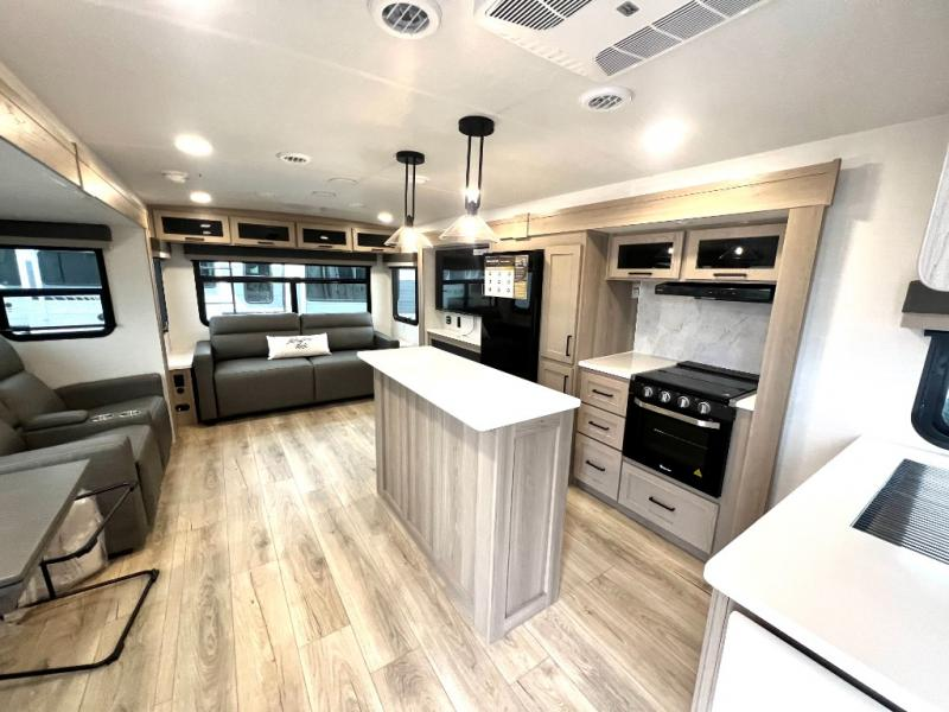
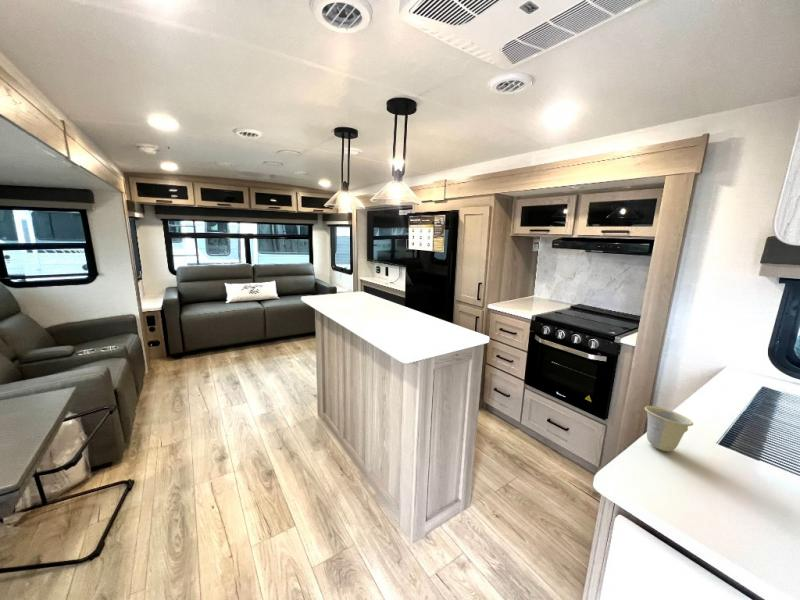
+ cup [644,405,694,452]
